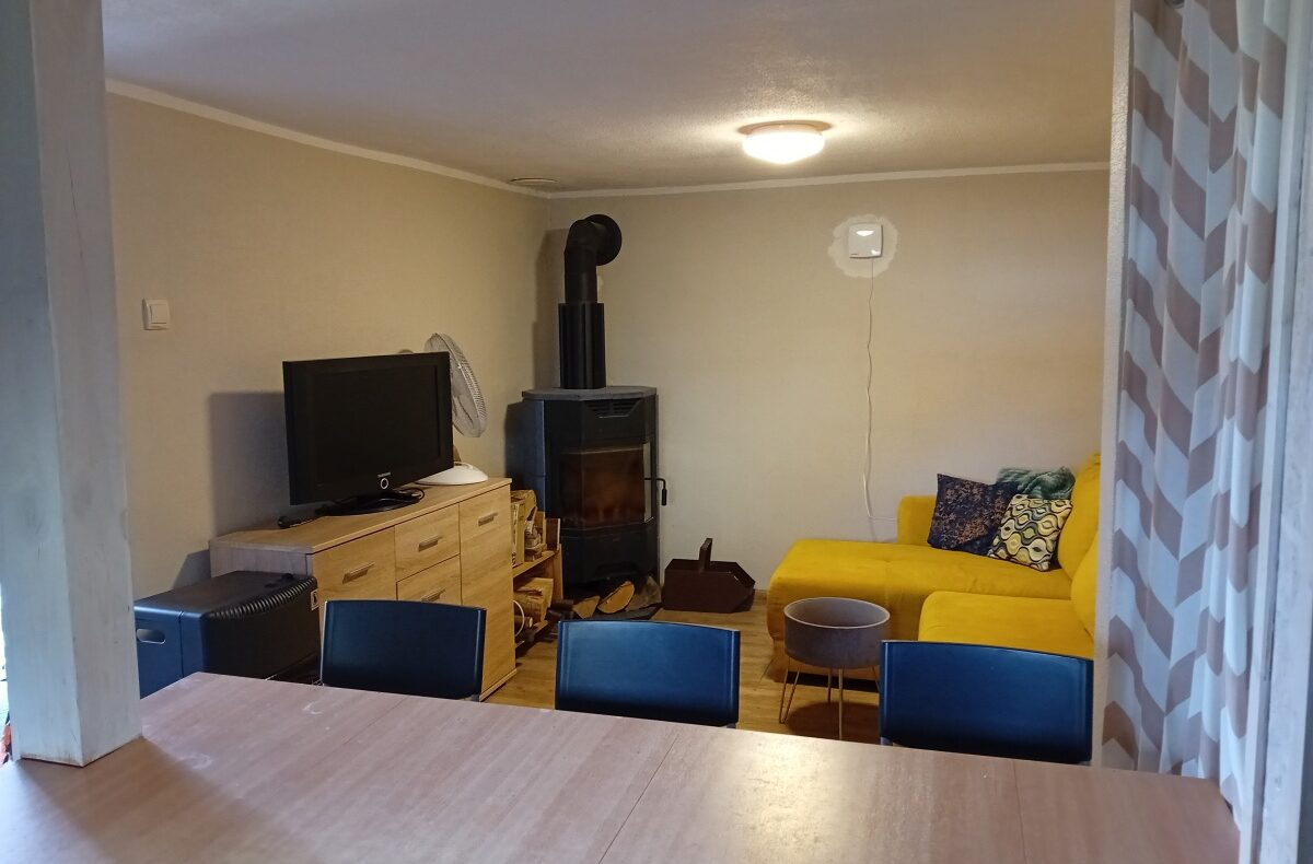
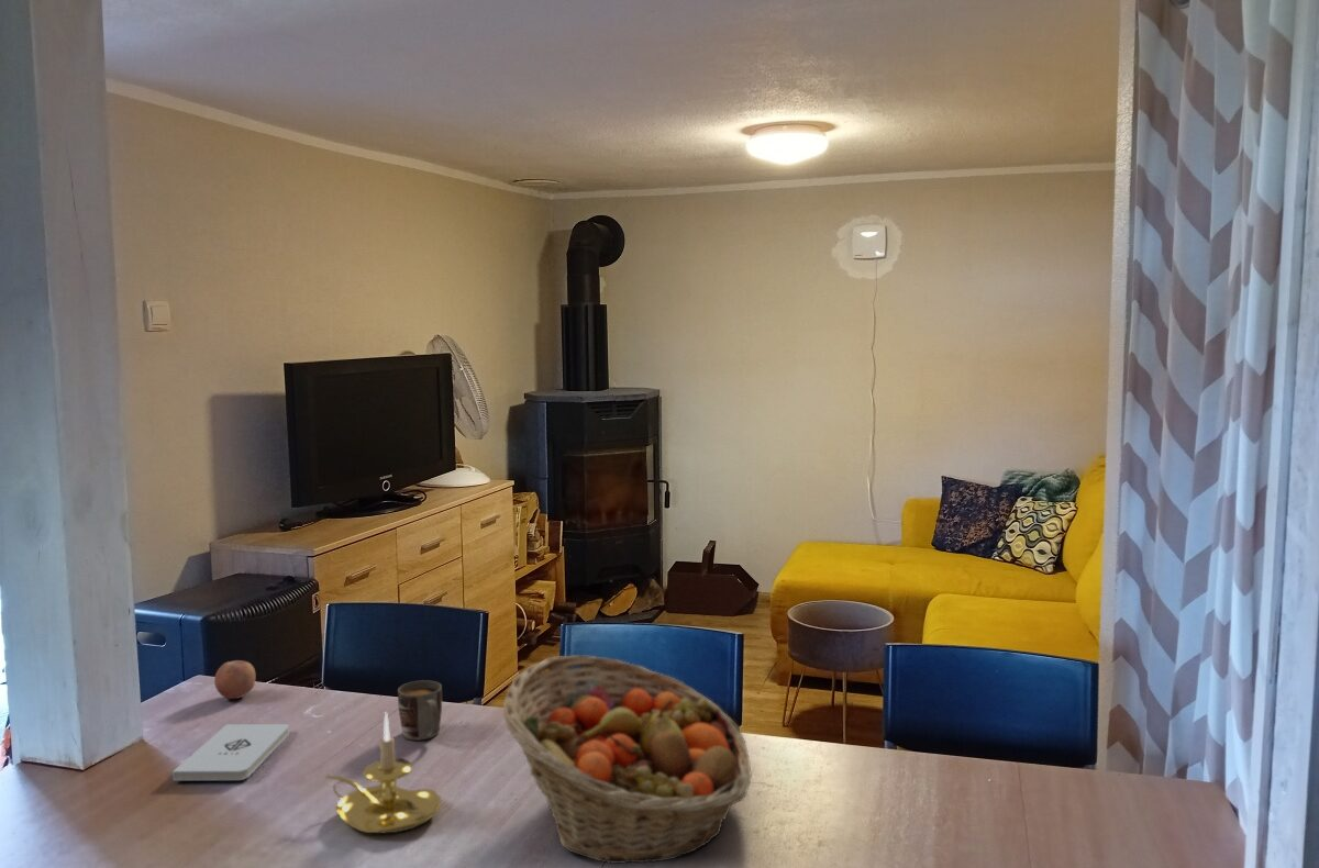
+ fruit basket [502,655,753,865]
+ candle holder [324,711,442,835]
+ fruit [213,659,256,700]
+ mug [397,679,443,742]
+ notepad [171,723,290,781]
